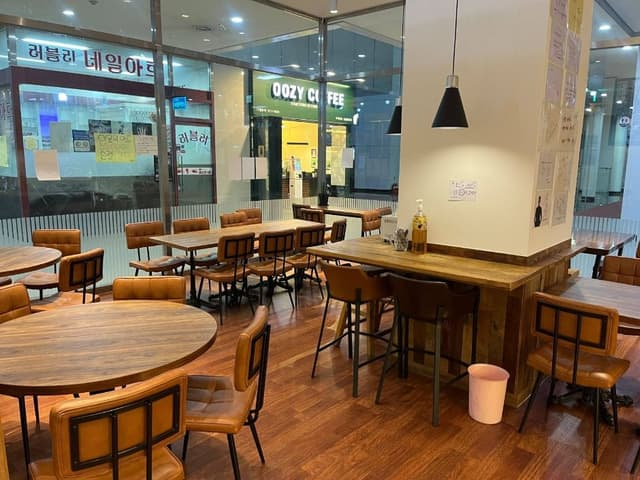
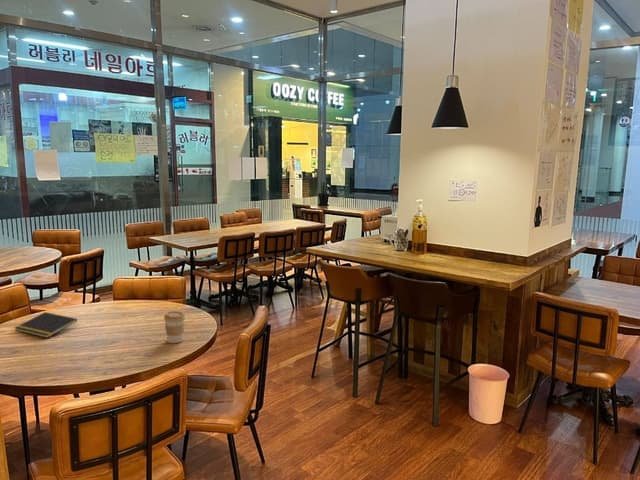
+ notepad [14,311,78,339]
+ coffee cup [163,310,186,344]
